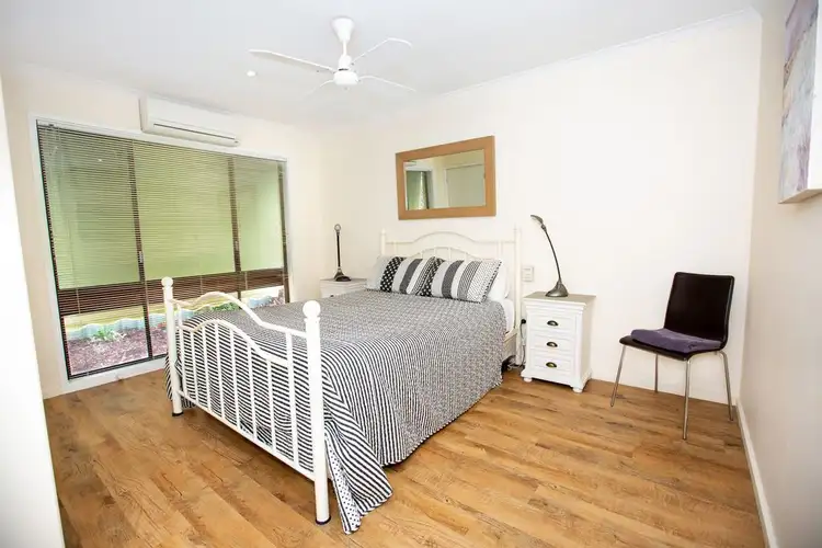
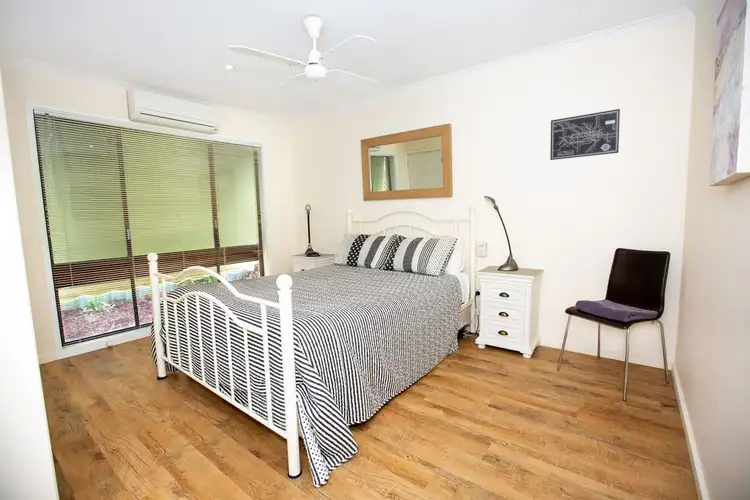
+ wall art [549,108,621,161]
